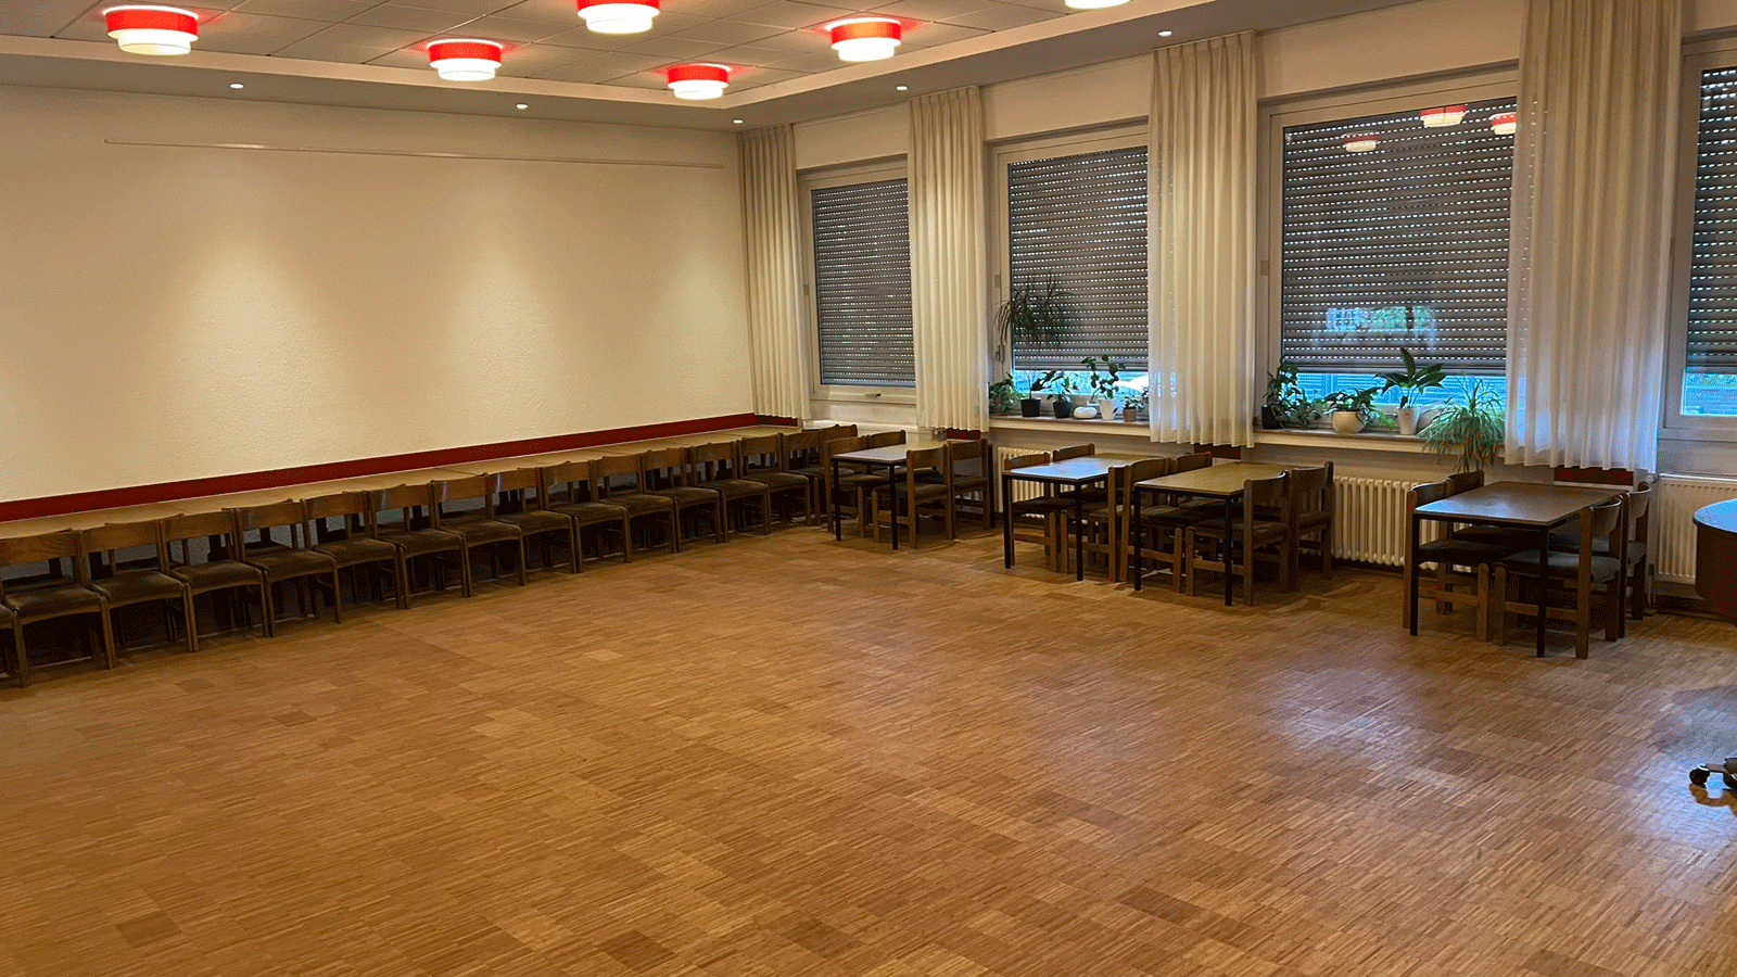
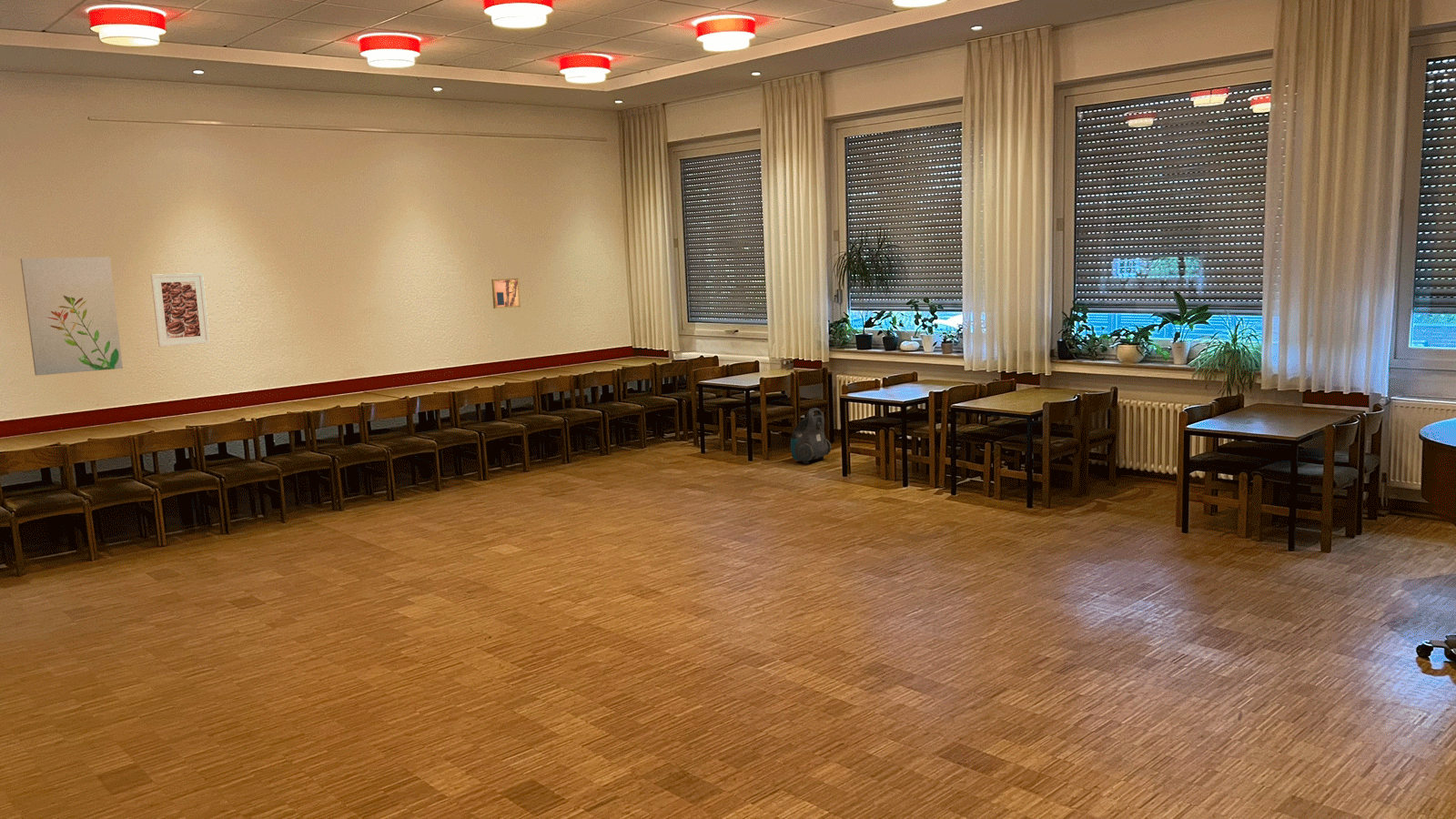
+ vacuum cleaner [790,407,832,465]
+ wall art [490,278,521,309]
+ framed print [150,272,211,348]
+ wall art [20,256,124,377]
